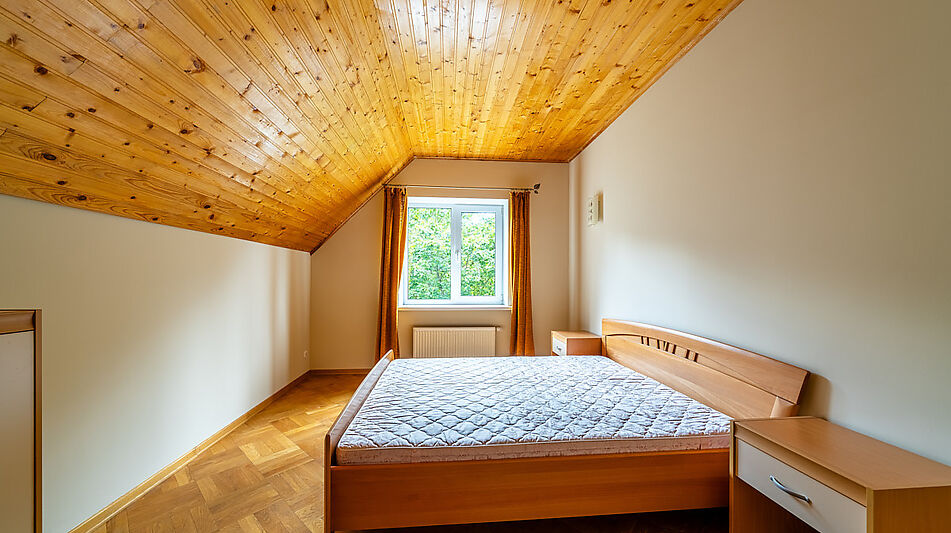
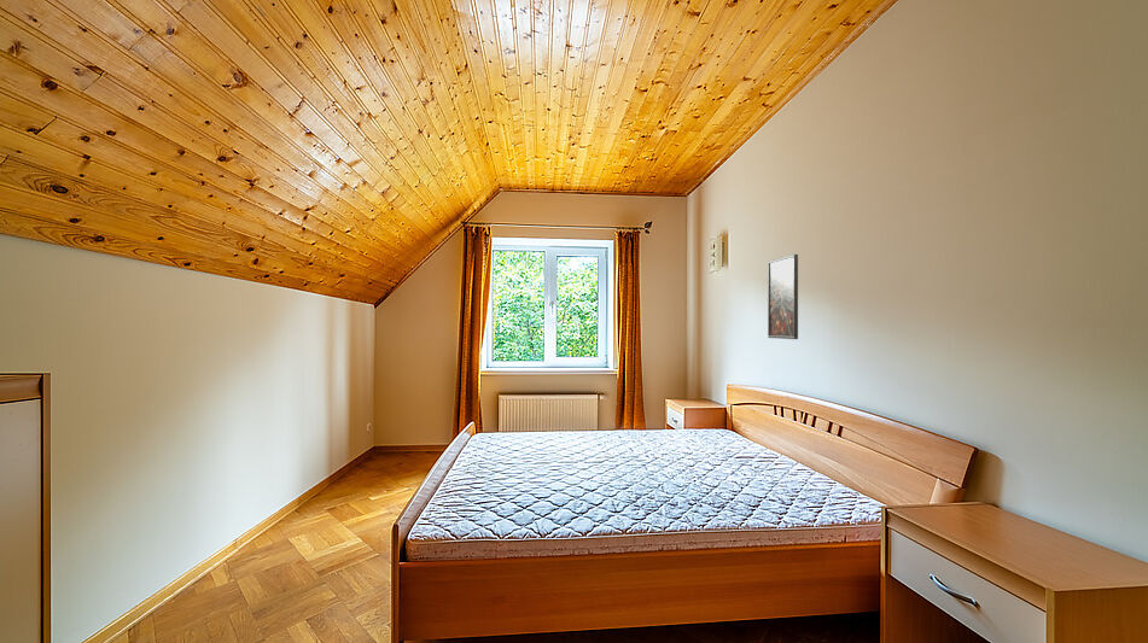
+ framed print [767,253,799,340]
